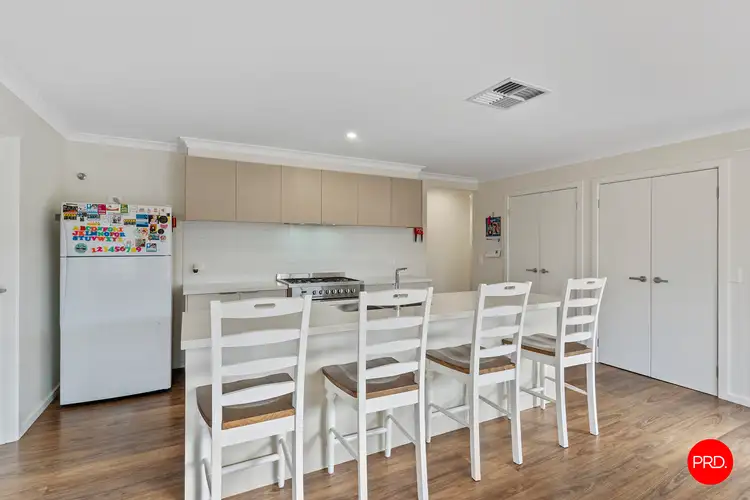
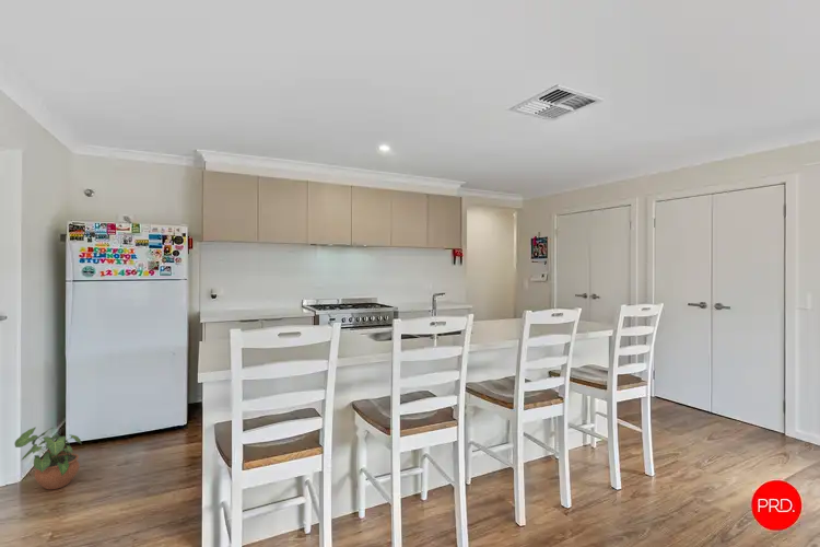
+ potted plant [13,426,82,490]
